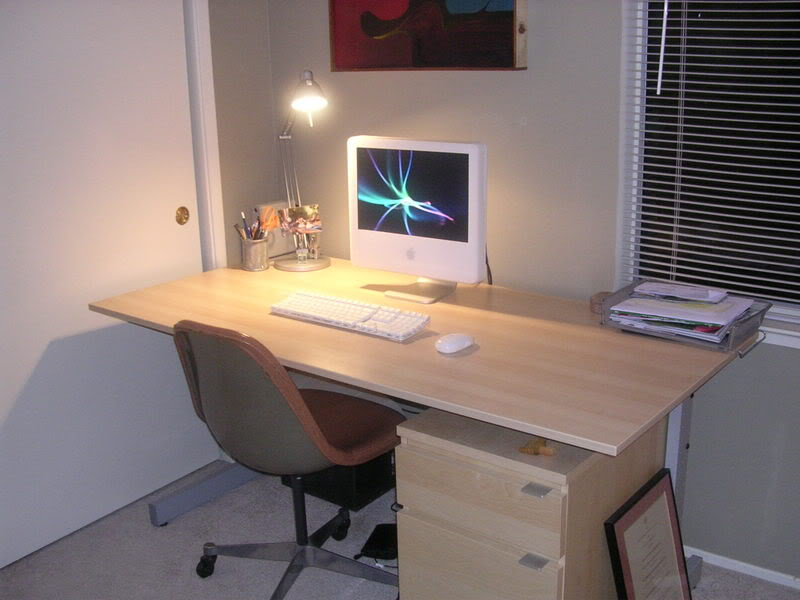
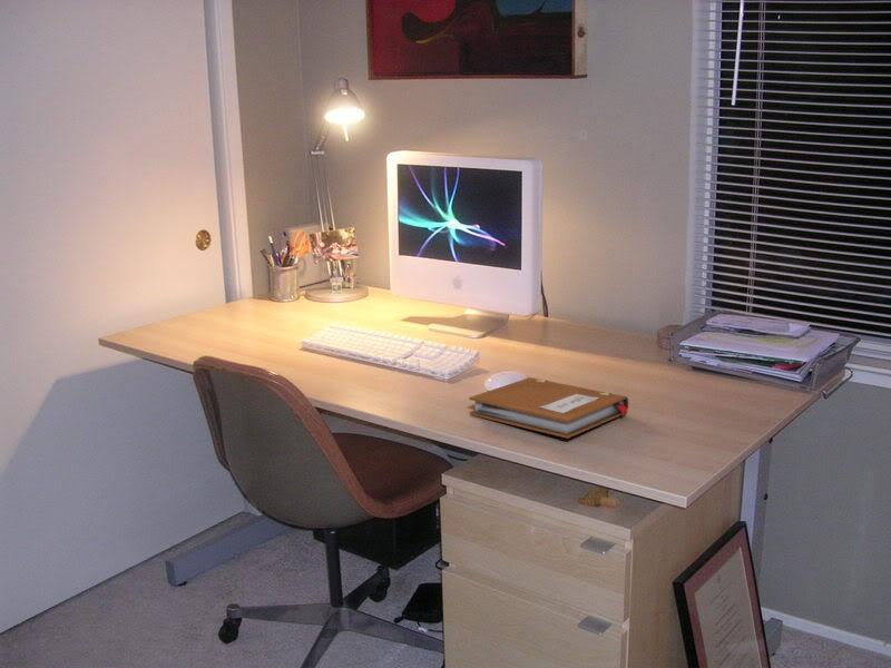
+ notebook [468,376,629,440]
